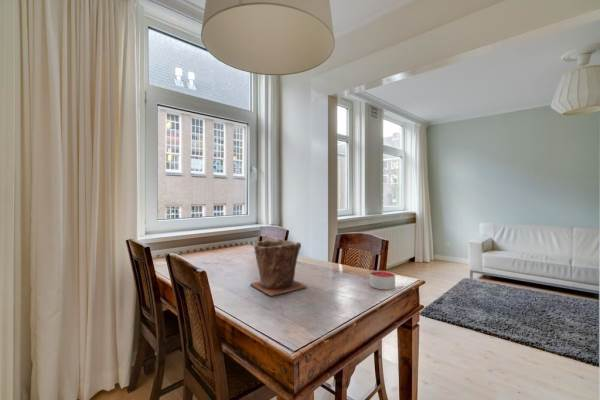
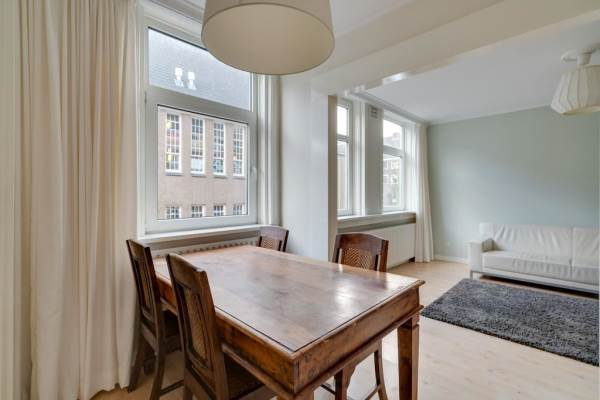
- plant pot [249,239,309,297]
- candle [369,270,396,291]
